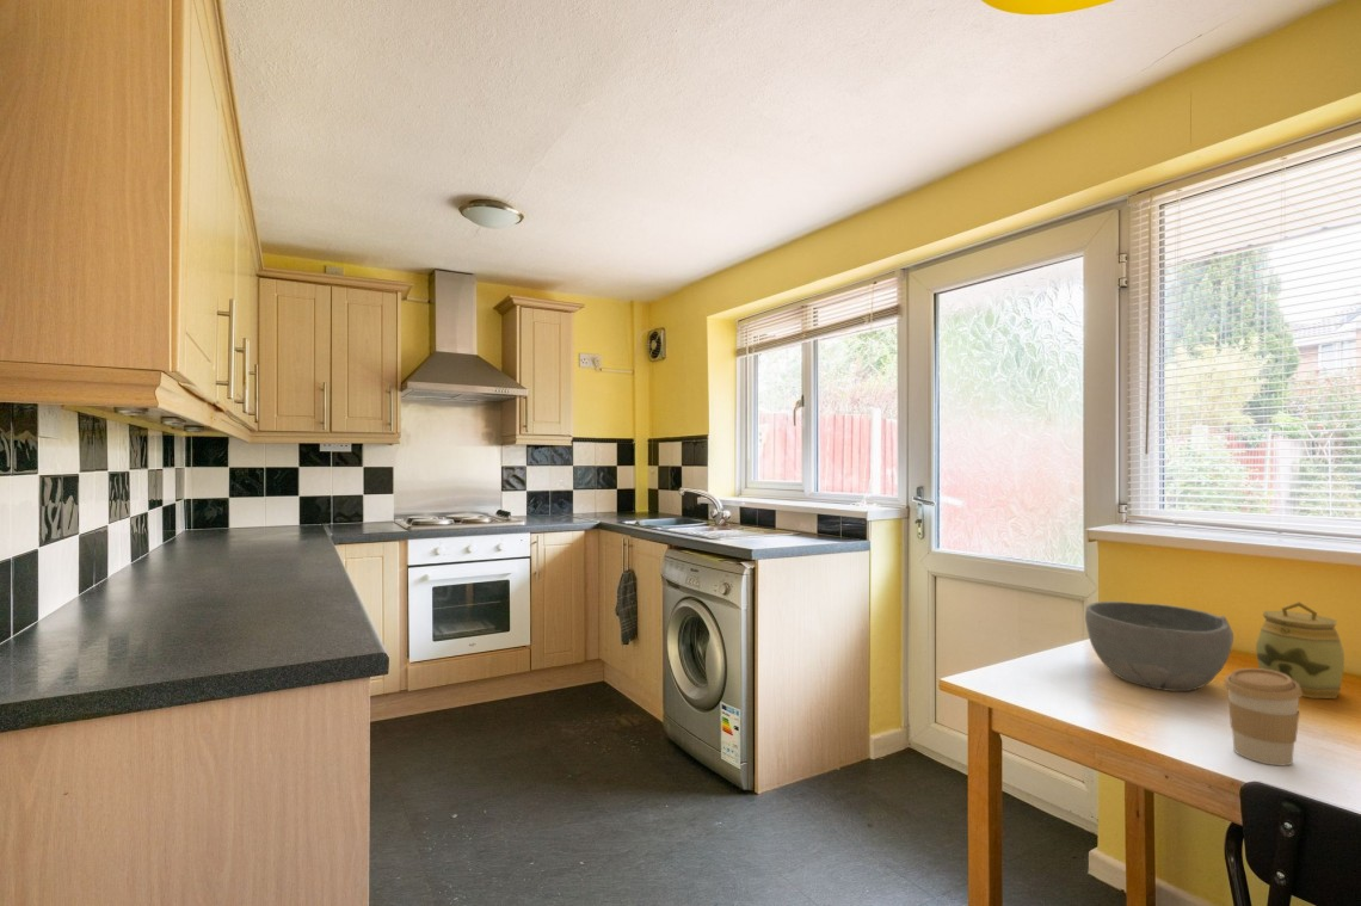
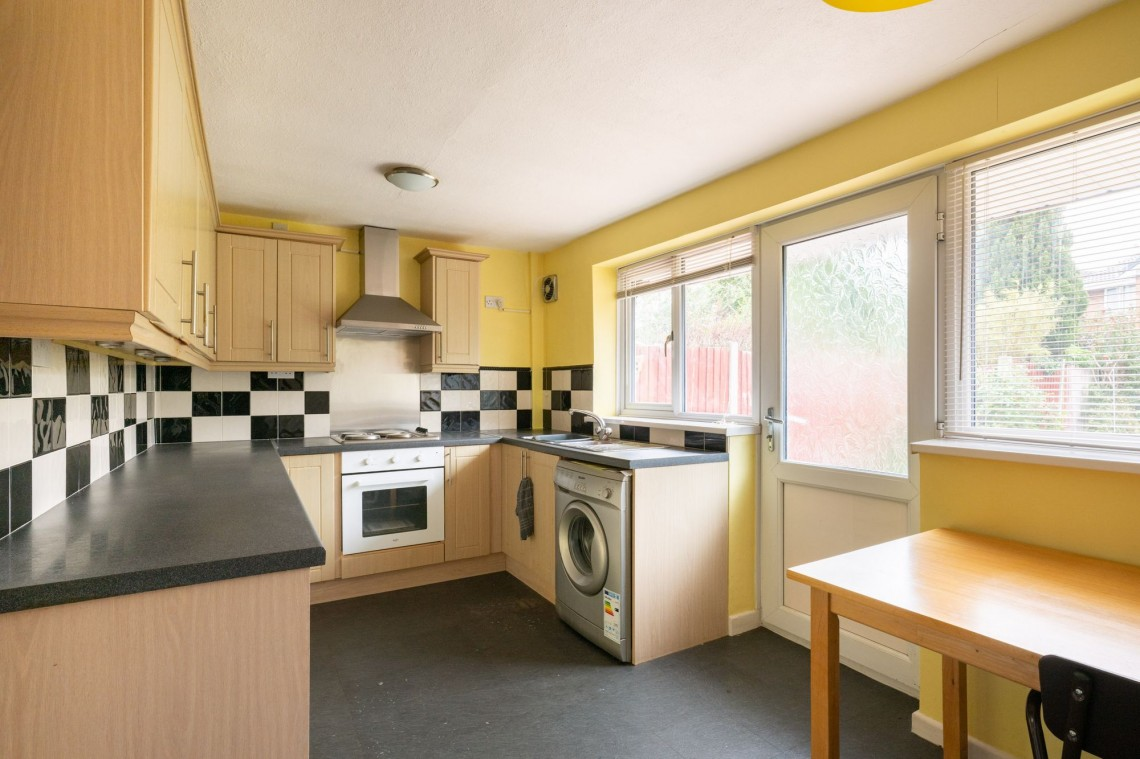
- bowl [1084,600,1234,692]
- jar [1255,600,1345,699]
- coffee cup [1223,667,1303,766]
